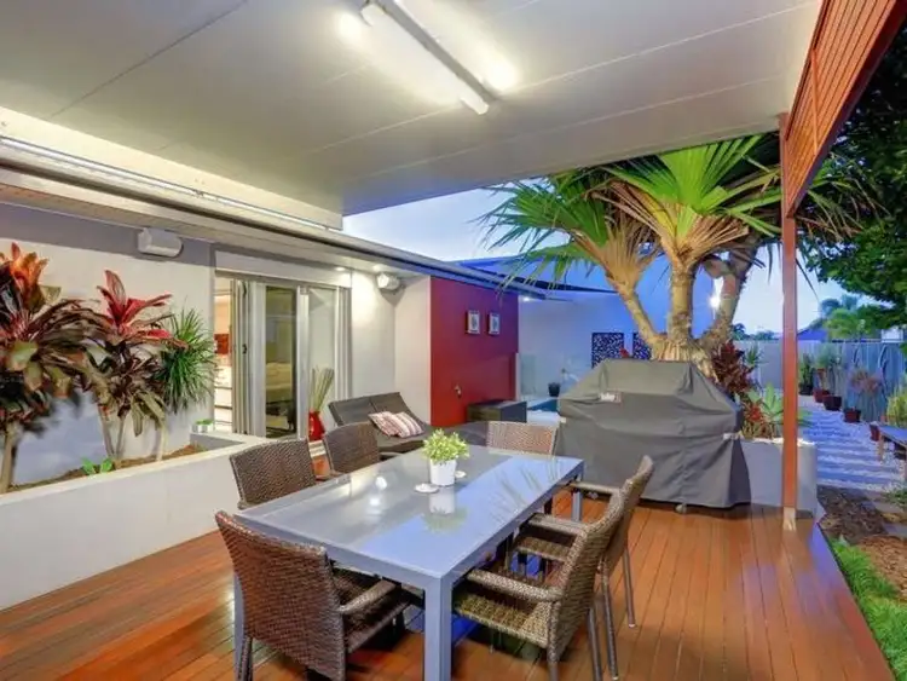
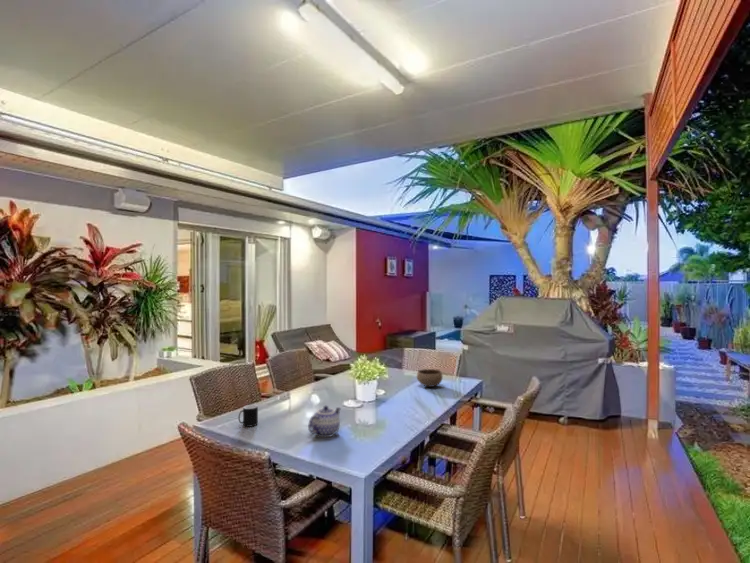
+ teapot [307,405,342,438]
+ cup [237,404,259,428]
+ bowl [416,368,444,388]
